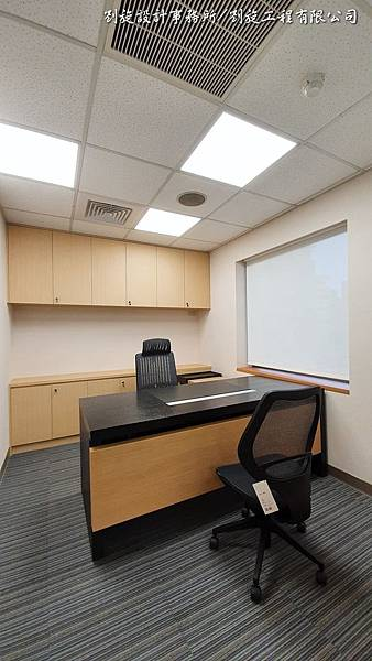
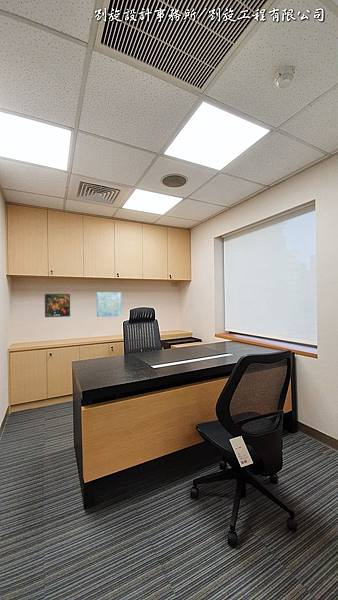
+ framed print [44,293,71,318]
+ wall art [96,291,122,318]
